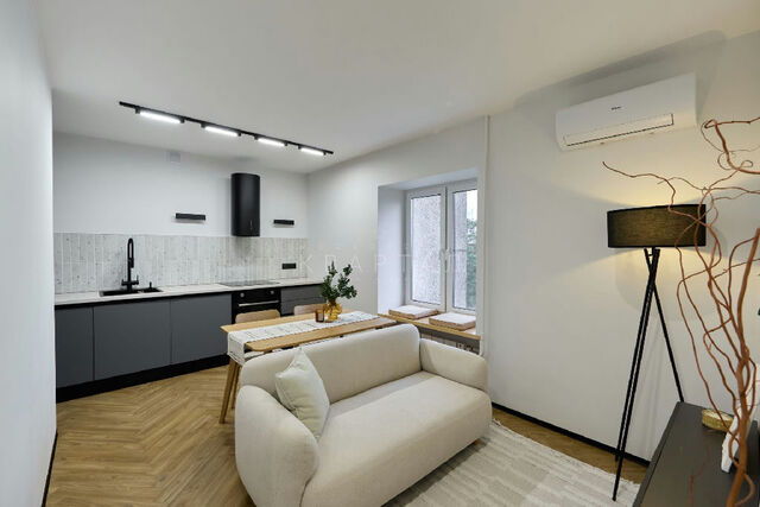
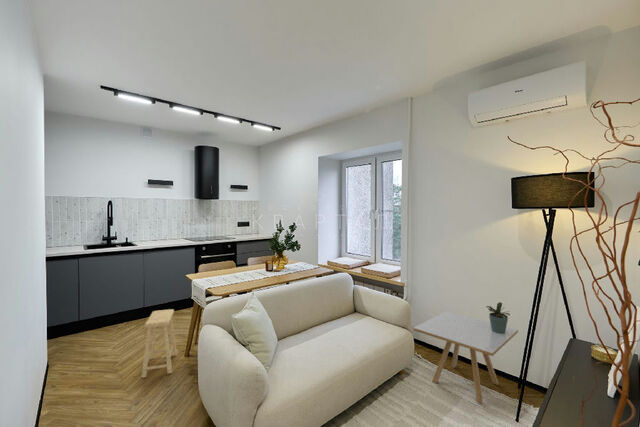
+ potted plant [484,301,511,334]
+ side table [413,310,519,404]
+ footstool [140,308,178,379]
